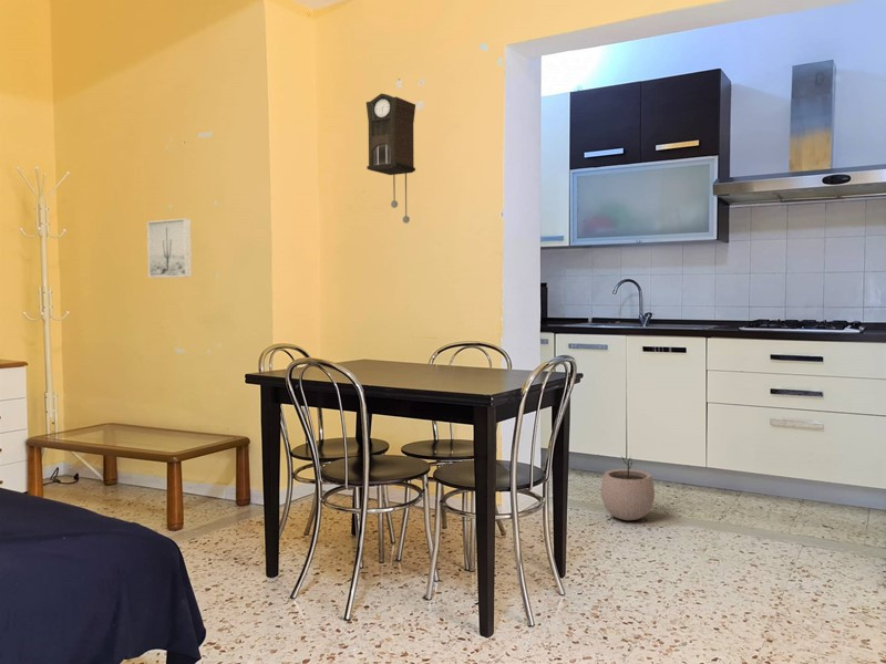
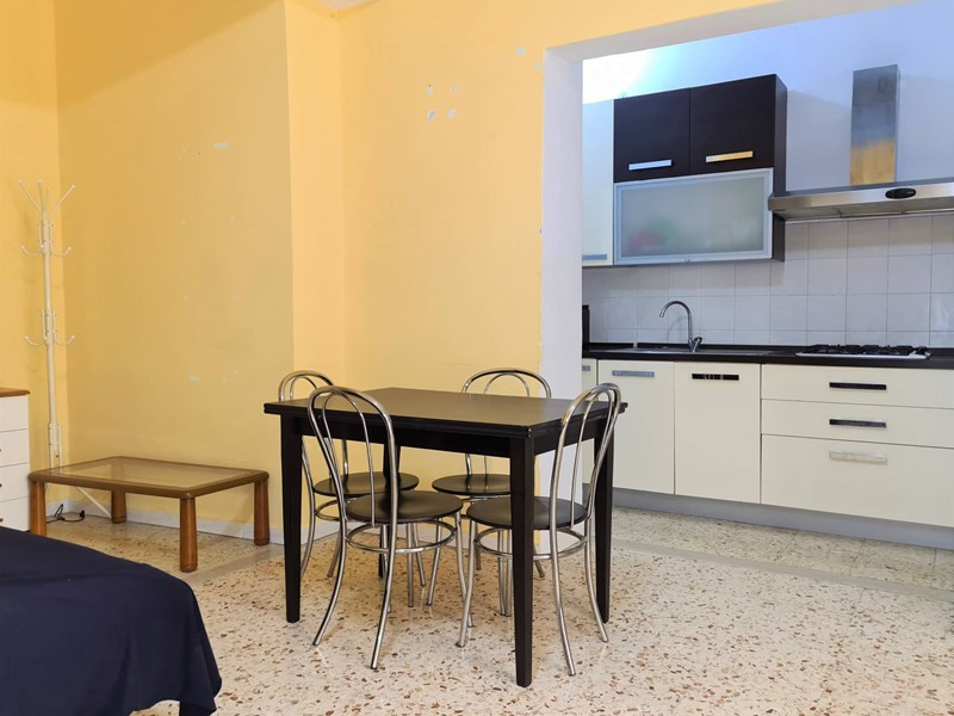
- pendulum clock [365,93,416,225]
- plant pot [600,454,656,521]
- wall art [146,217,193,279]
